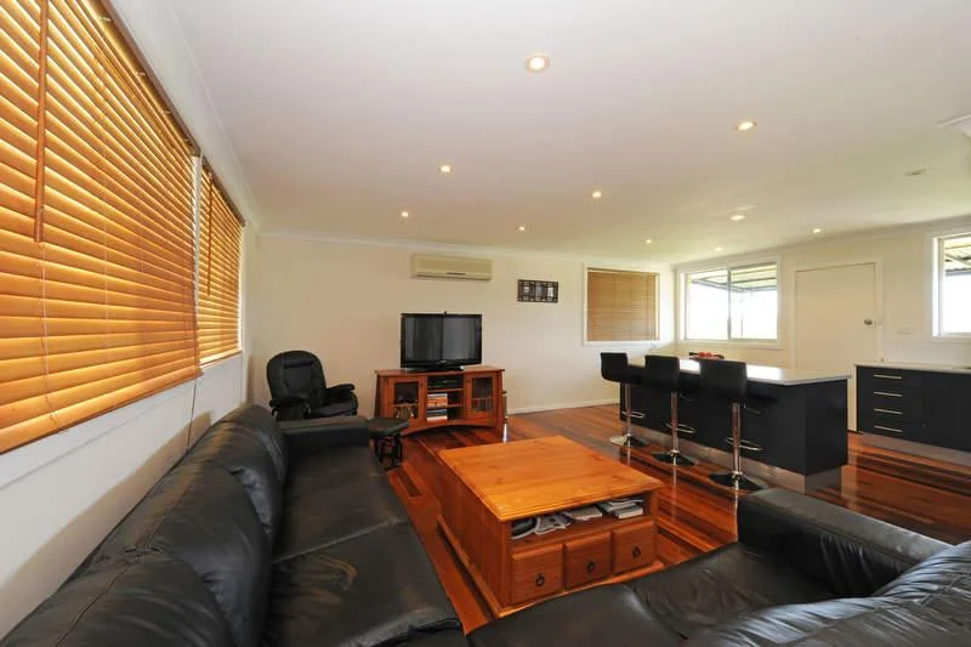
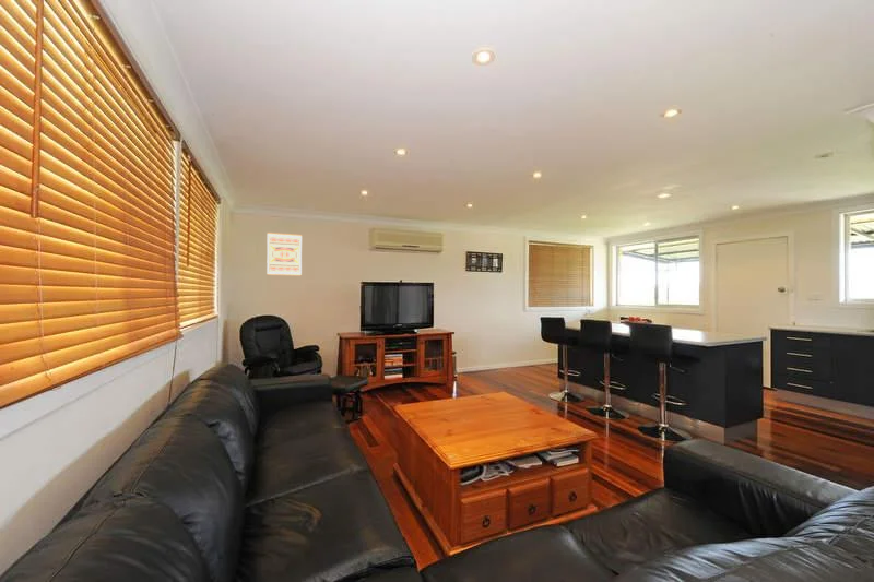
+ wall art [265,231,303,277]
